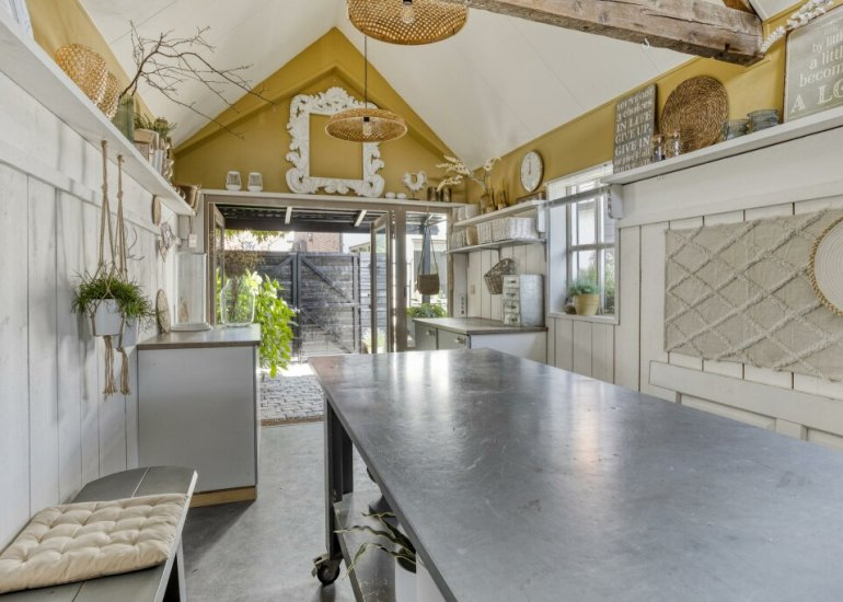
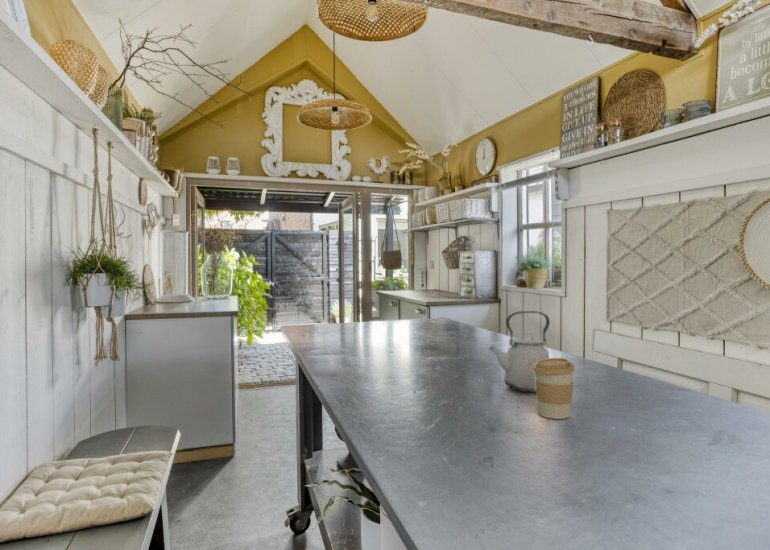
+ kettle [488,310,551,393]
+ coffee cup [533,357,576,420]
